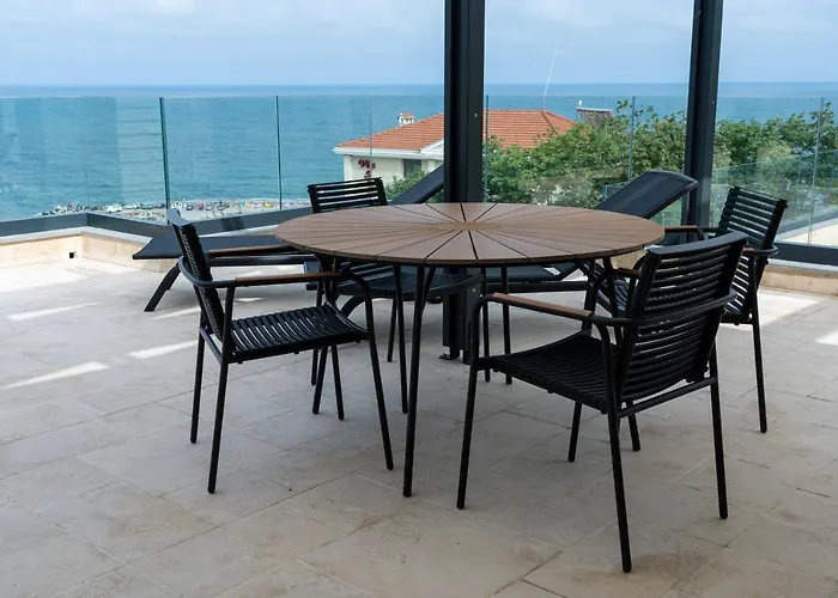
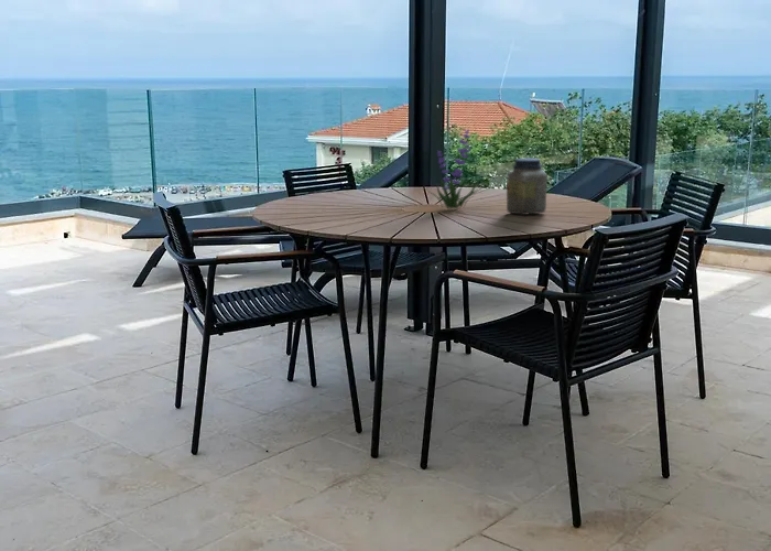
+ plant [424,128,484,209]
+ jar [506,158,549,216]
